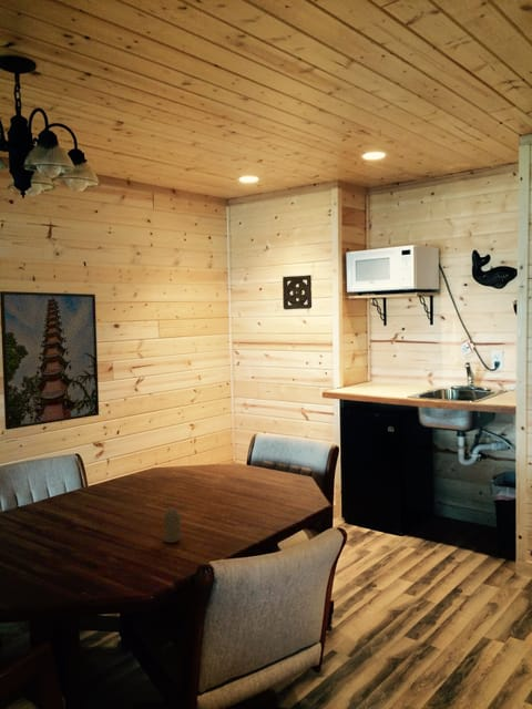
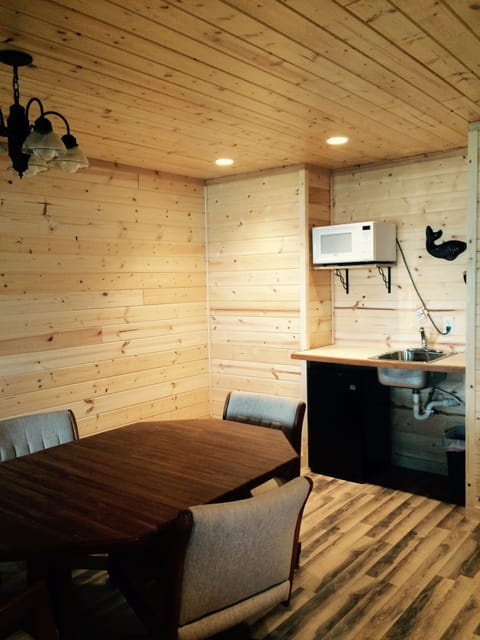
- candle [162,508,182,544]
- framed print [0,290,100,431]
- wall ornament [282,274,313,310]
